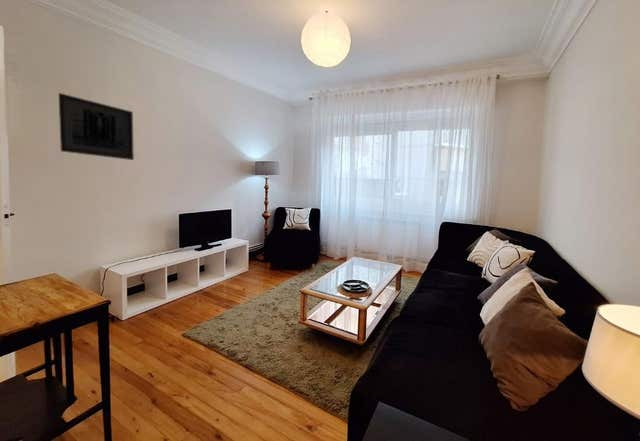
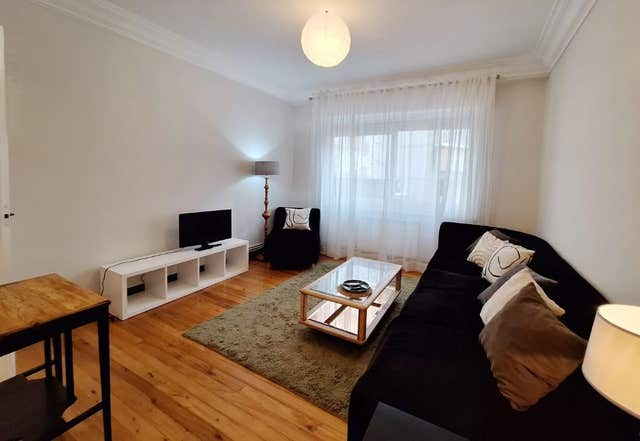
- wall art [58,92,135,161]
